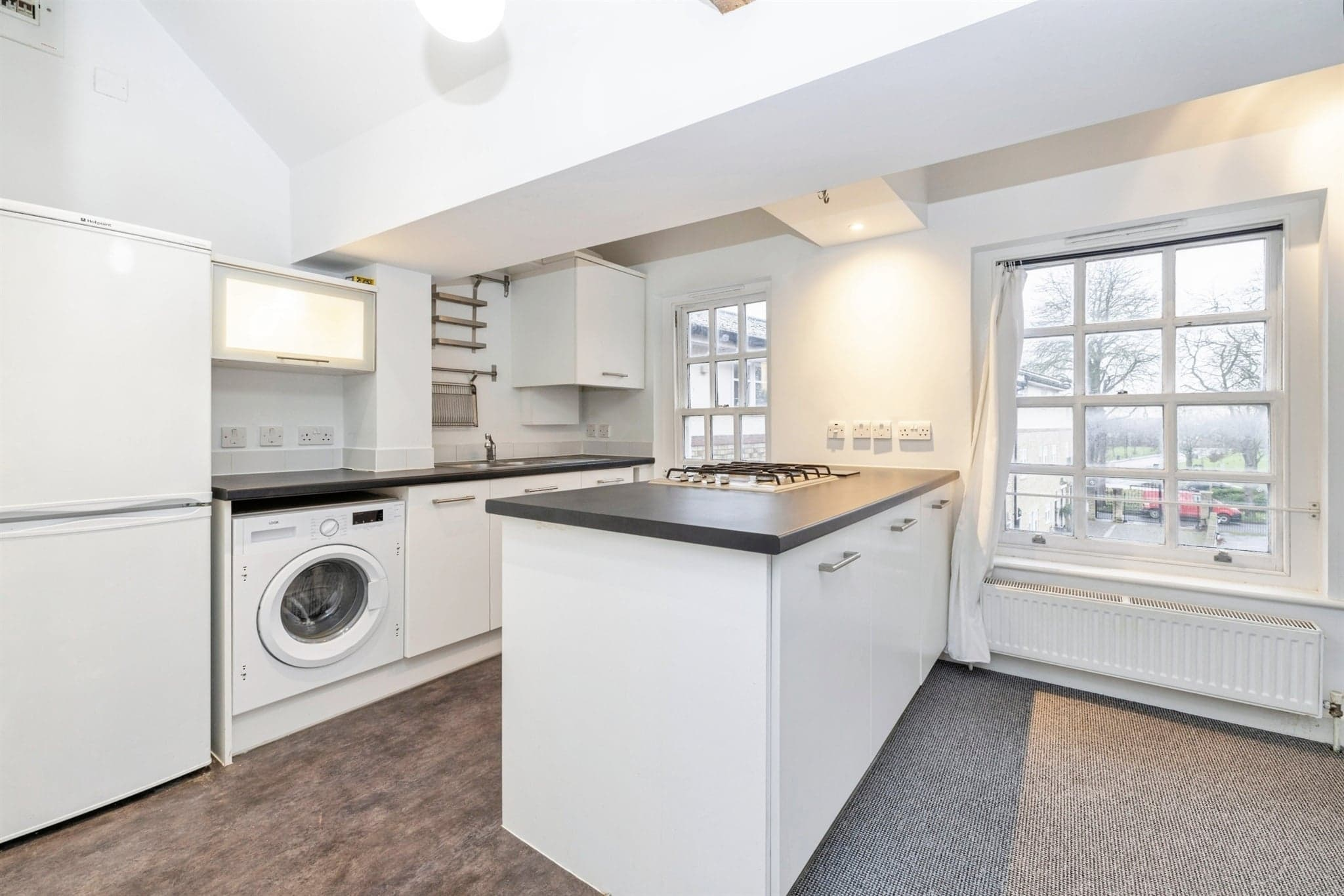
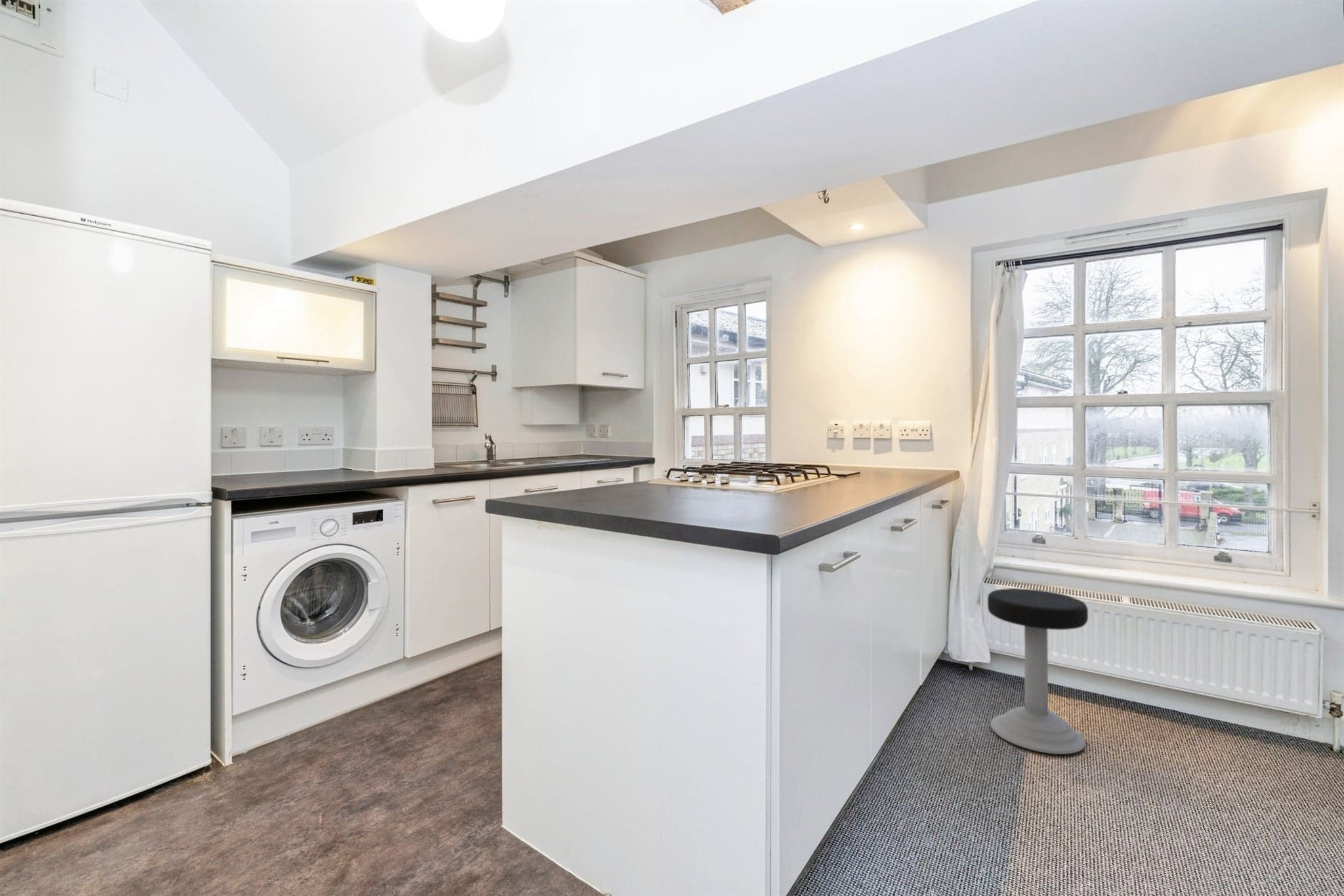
+ stool [987,588,1089,755]
